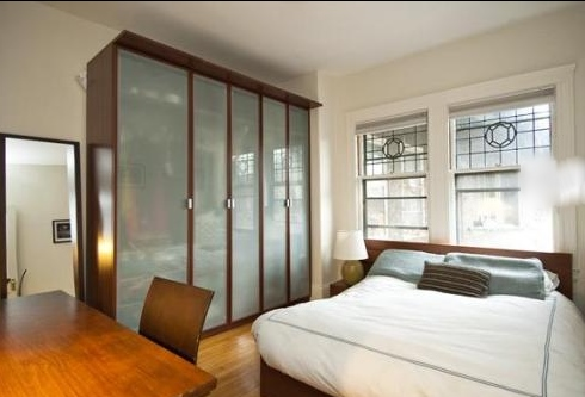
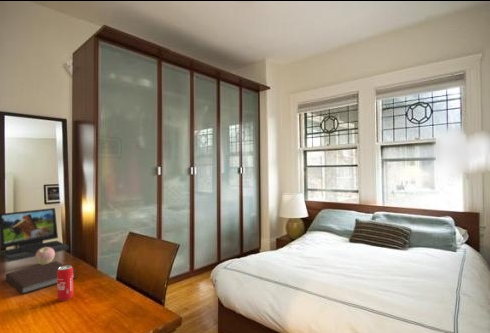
+ beverage can [56,264,74,302]
+ apple [35,247,56,265]
+ laptop [0,207,70,262]
+ notebook [5,260,78,295]
